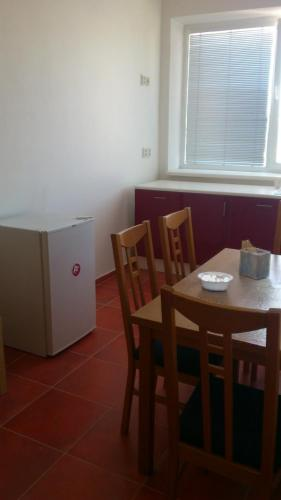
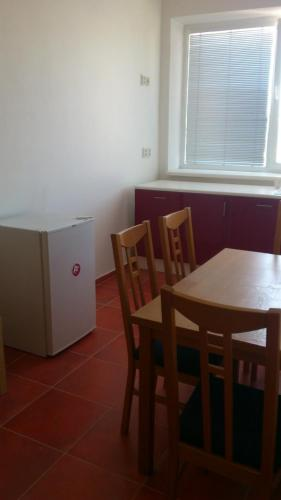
- napkin holder [238,239,272,281]
- legume [197,267,234,292]
